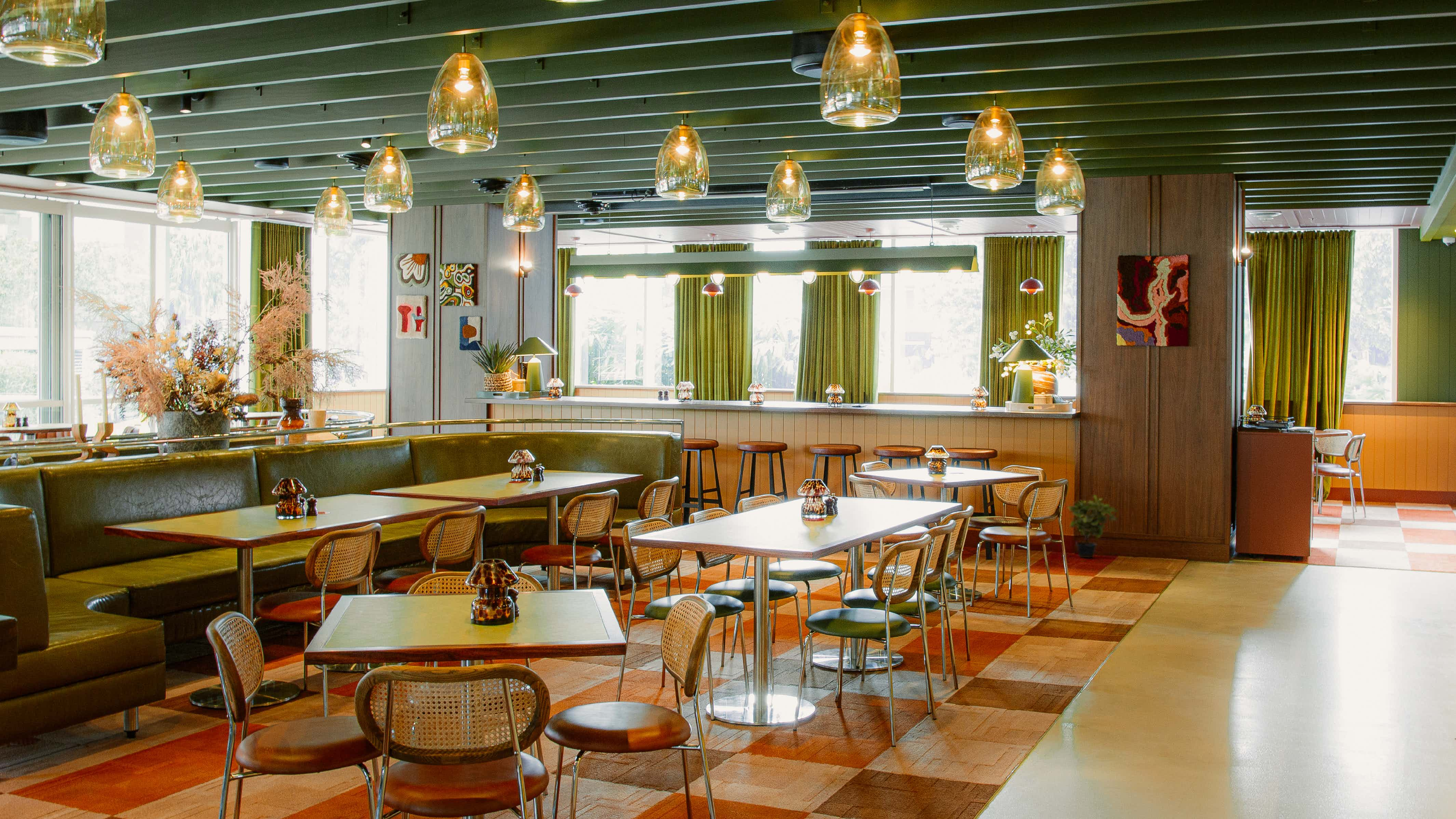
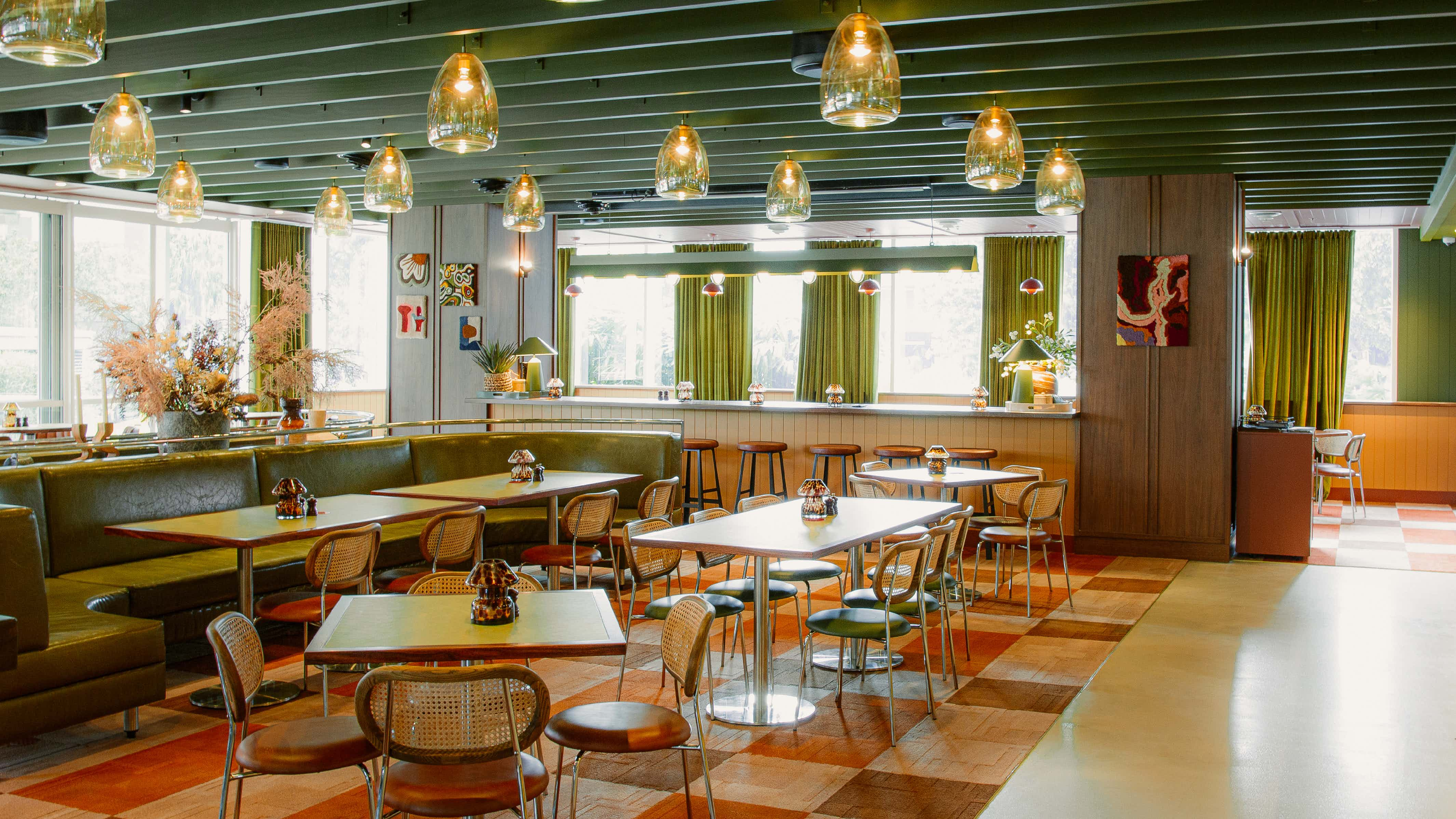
- potted plant [1066,494,1117,558]
